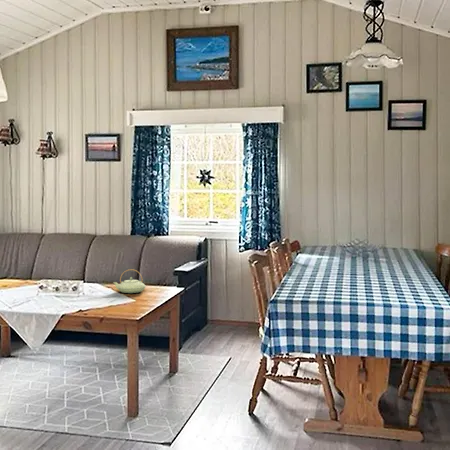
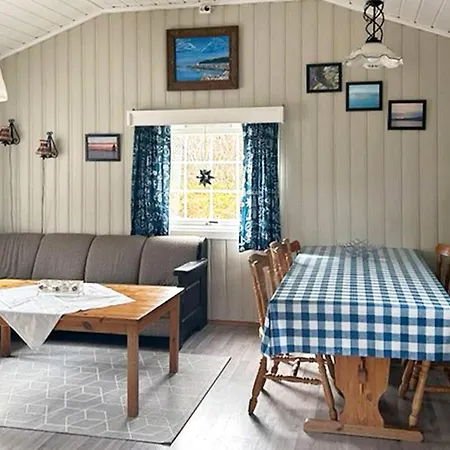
- teapot [112,268,147,294]
